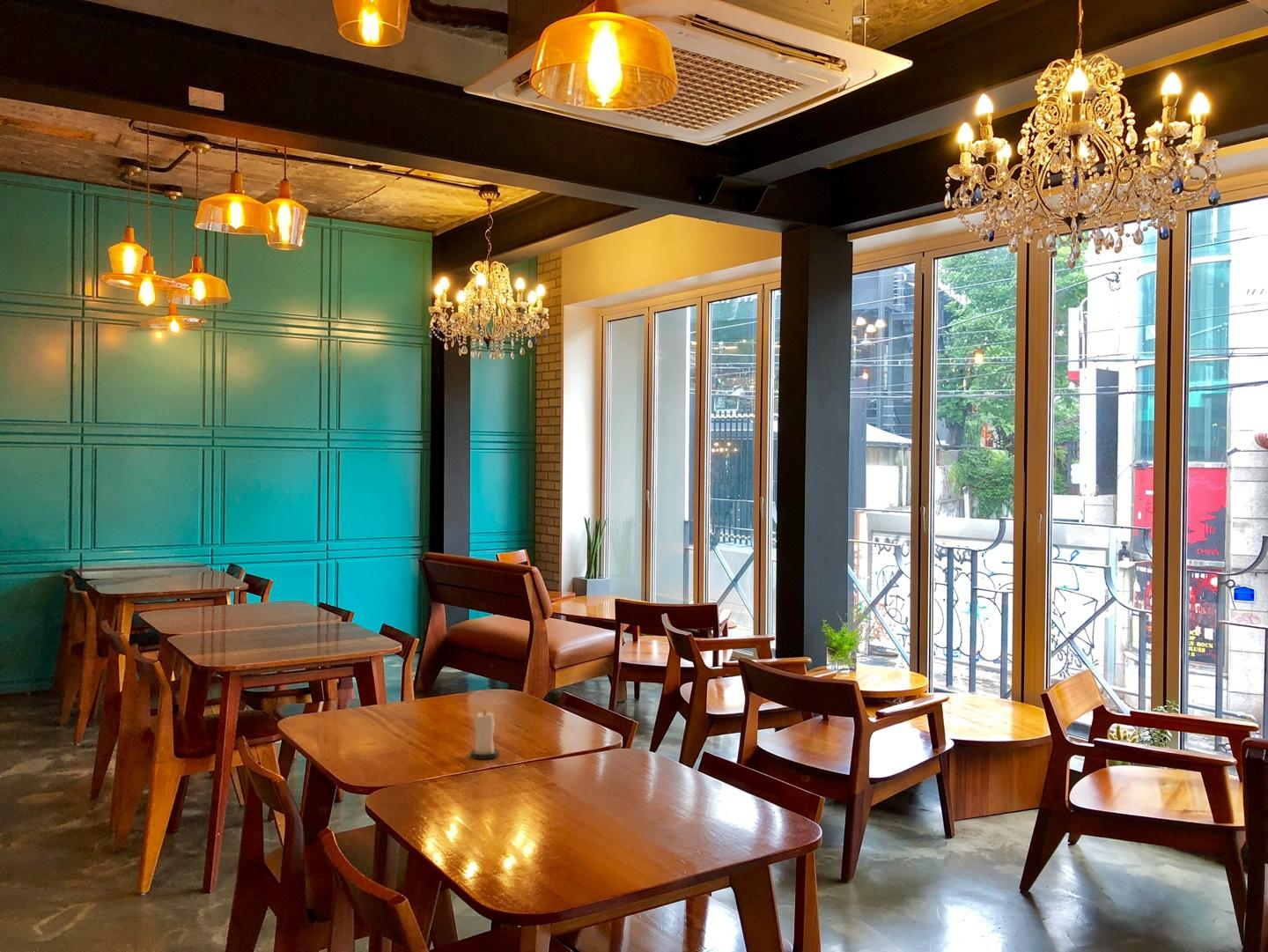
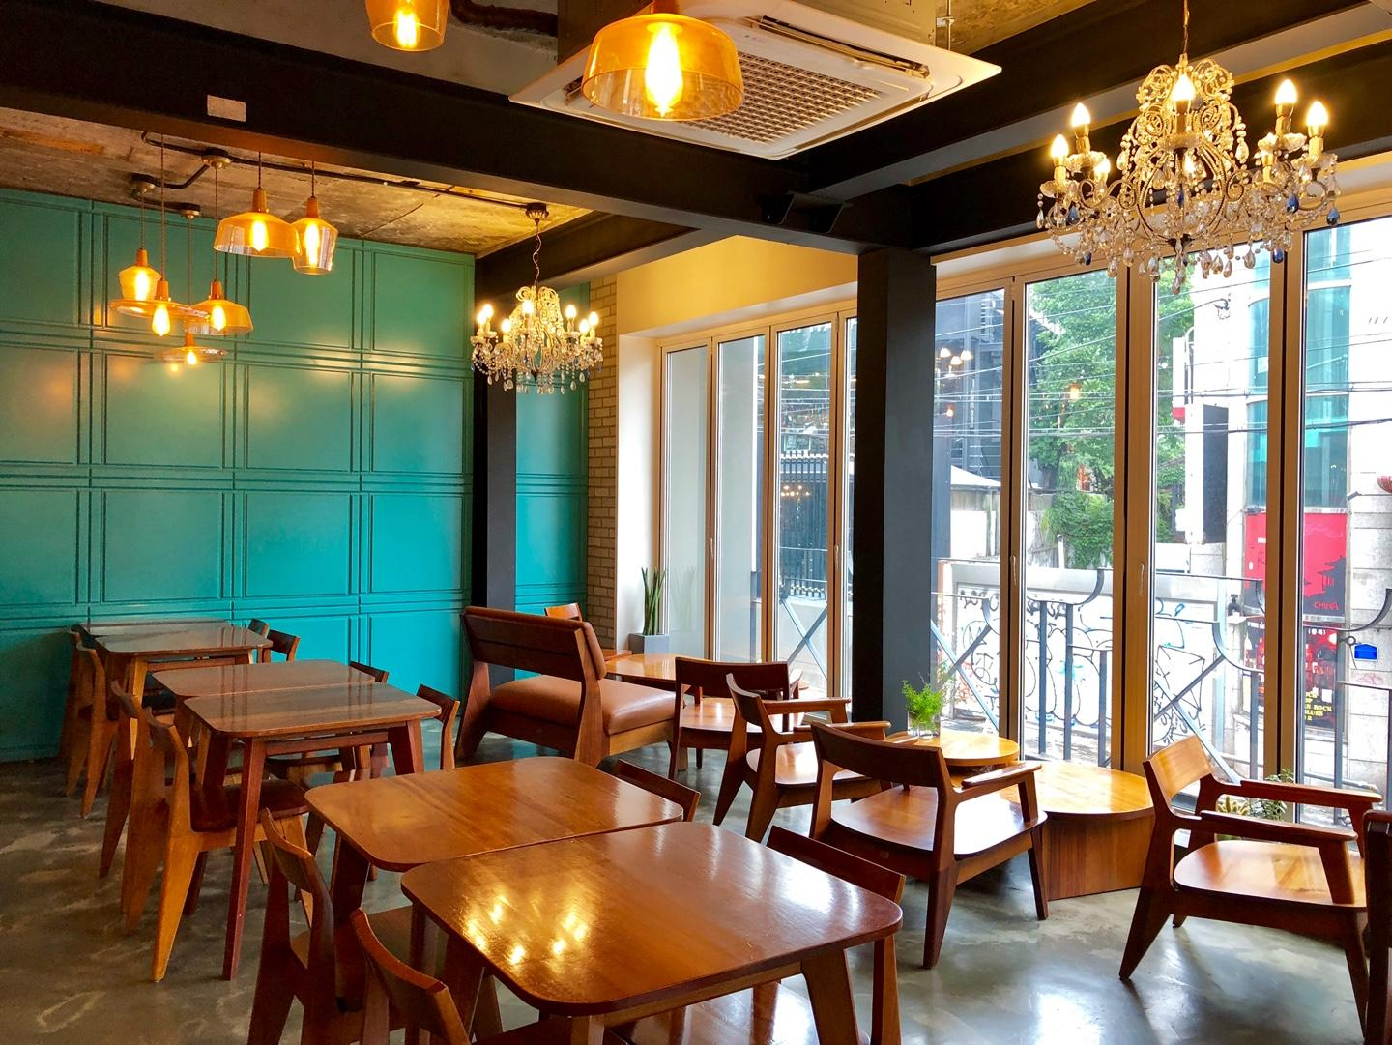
- candle [470,709,499,760]
